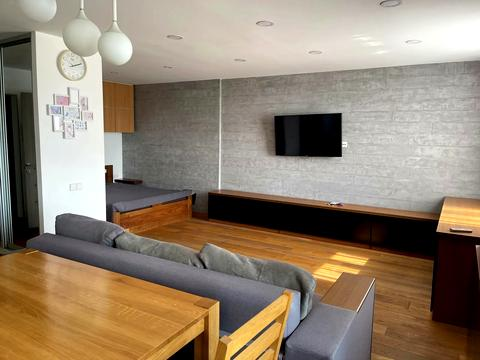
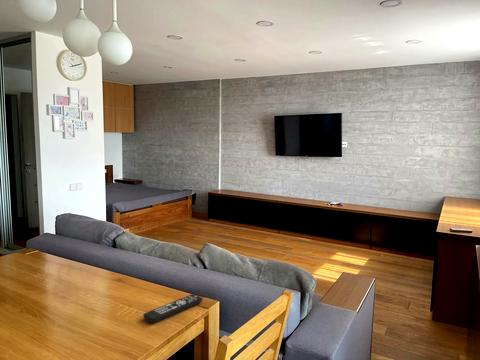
+ remote control [142,293,204,324]
